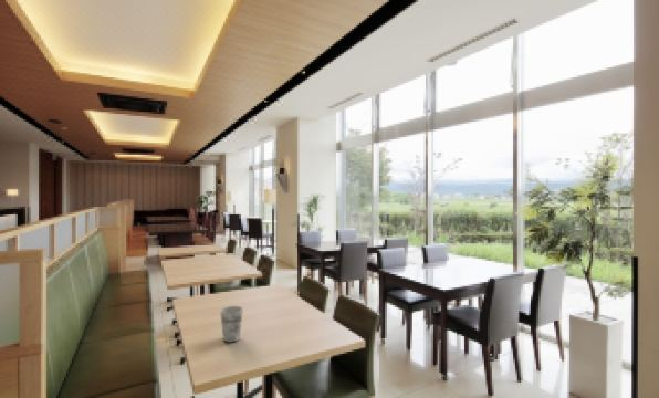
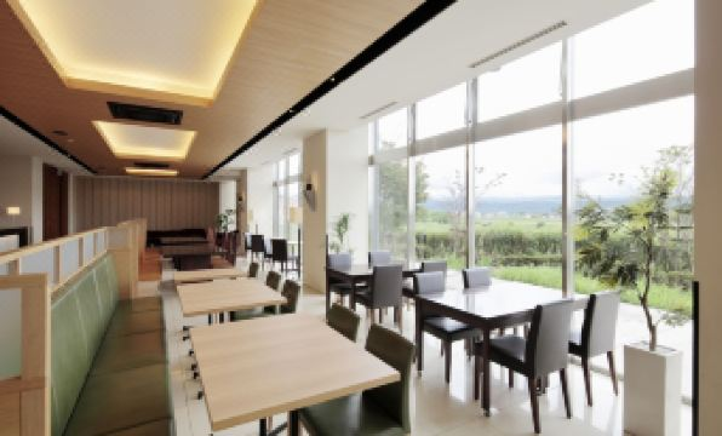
- cup [219,305,244,344]
